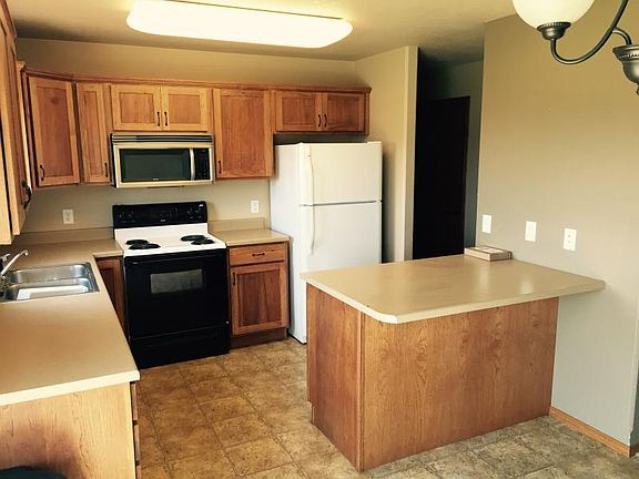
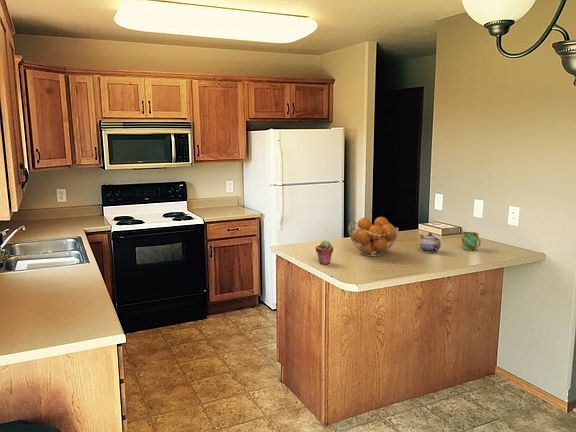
+ mug [461,231,482,251]
+ teapot [419,232,442,254]
+ fruit basket [347,216,400,257]
+ potted succulent [315,240,334,265]
